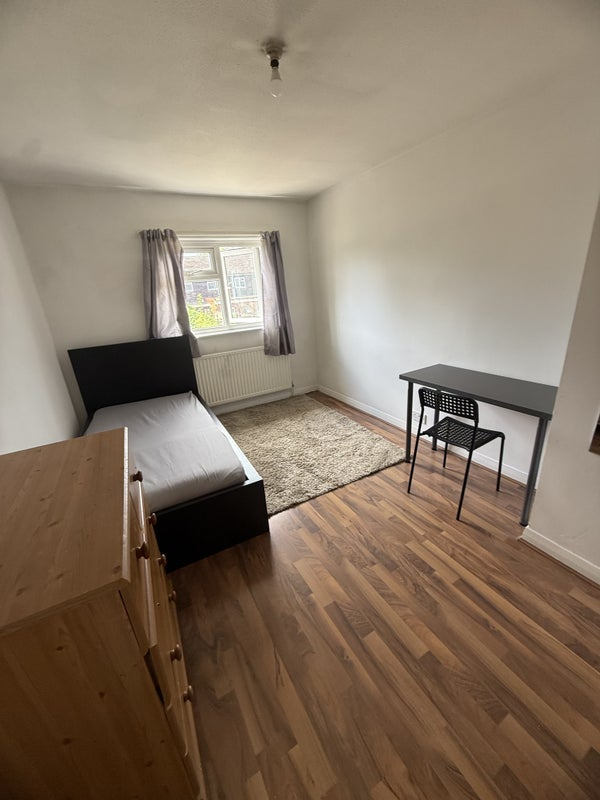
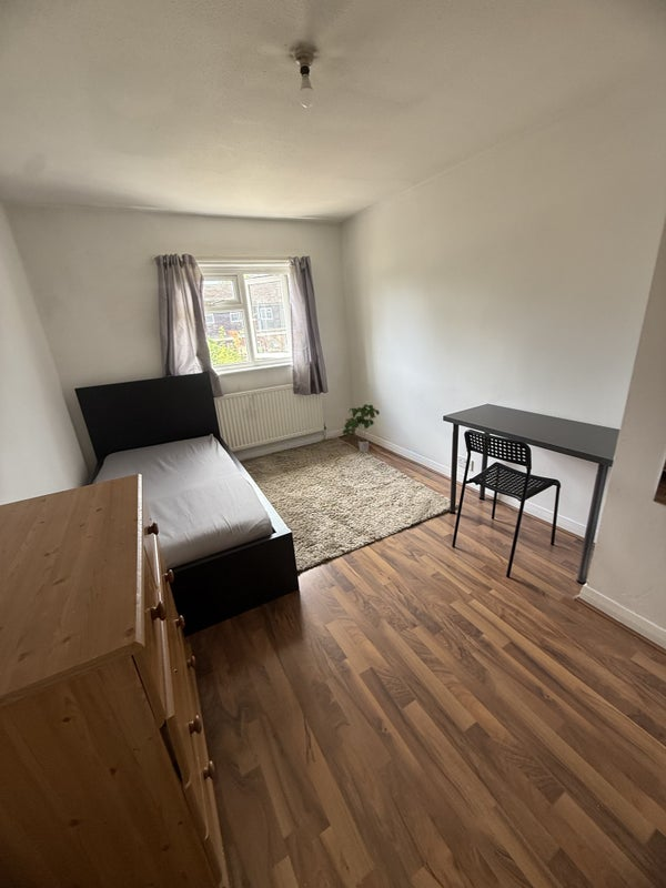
+ potted plant [342,403,381,454]
